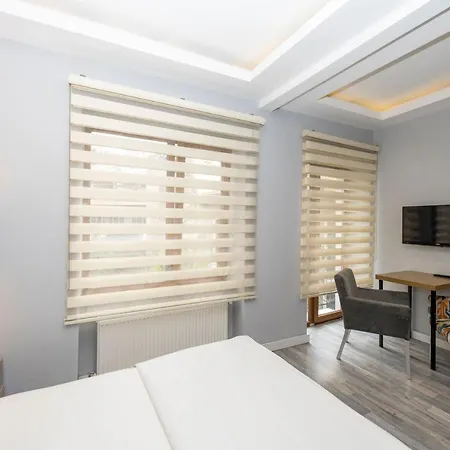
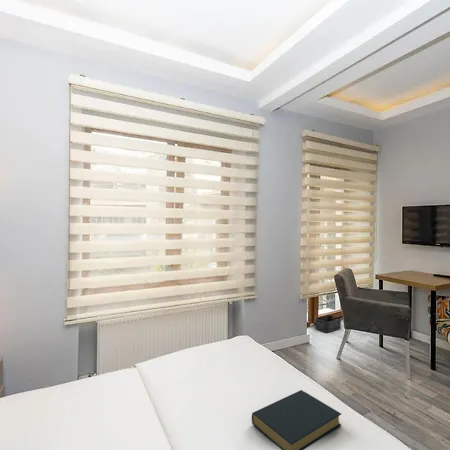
+ hardback book [251,389,342,450]
+ storage bin [315,314,342,334]
